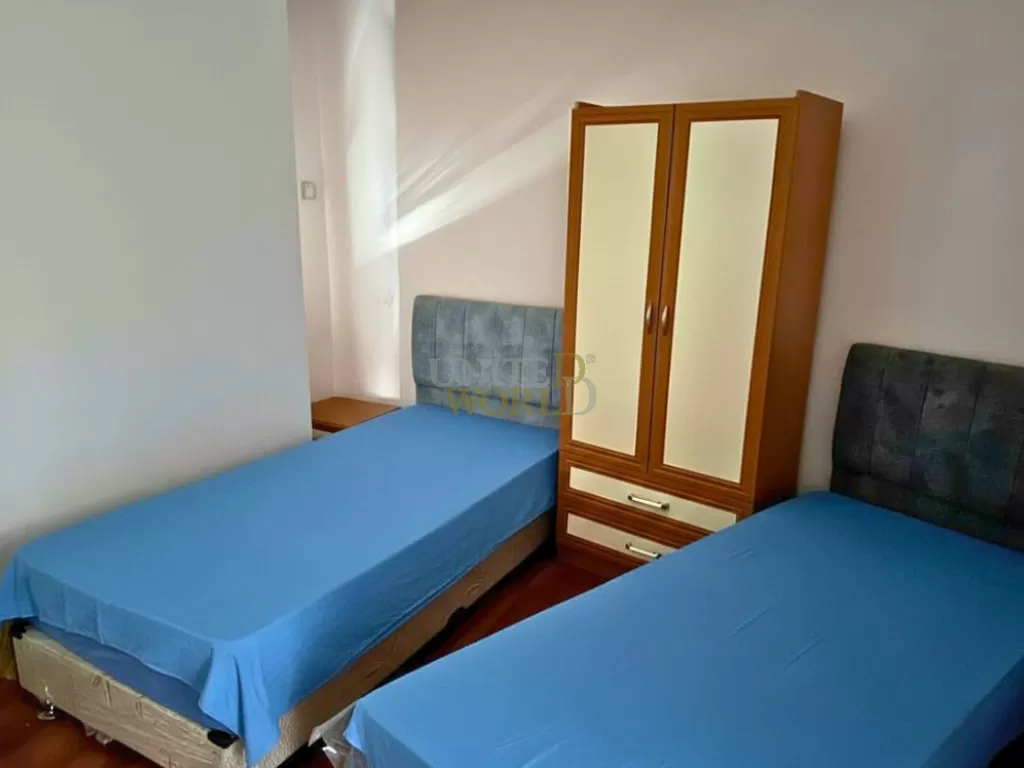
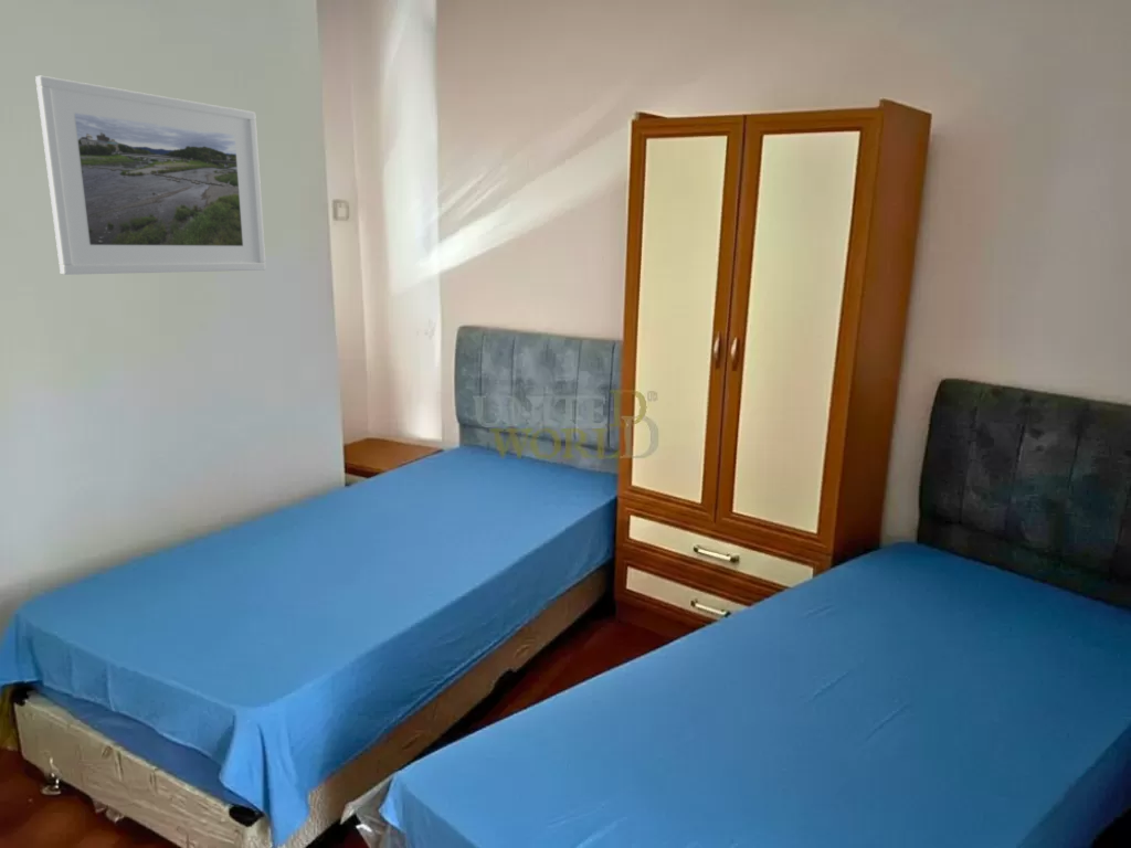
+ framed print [34,75,267,276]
